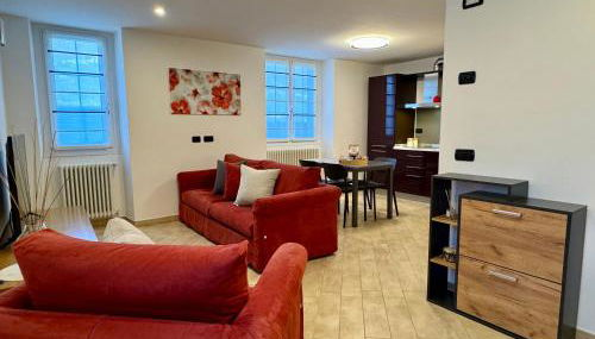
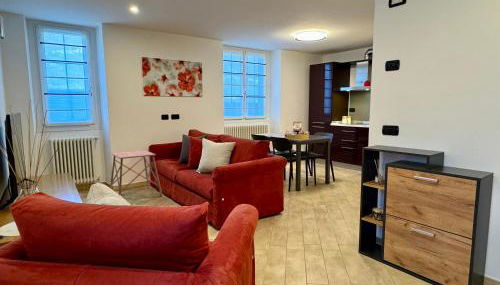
+ side table [109,150,163,197]
